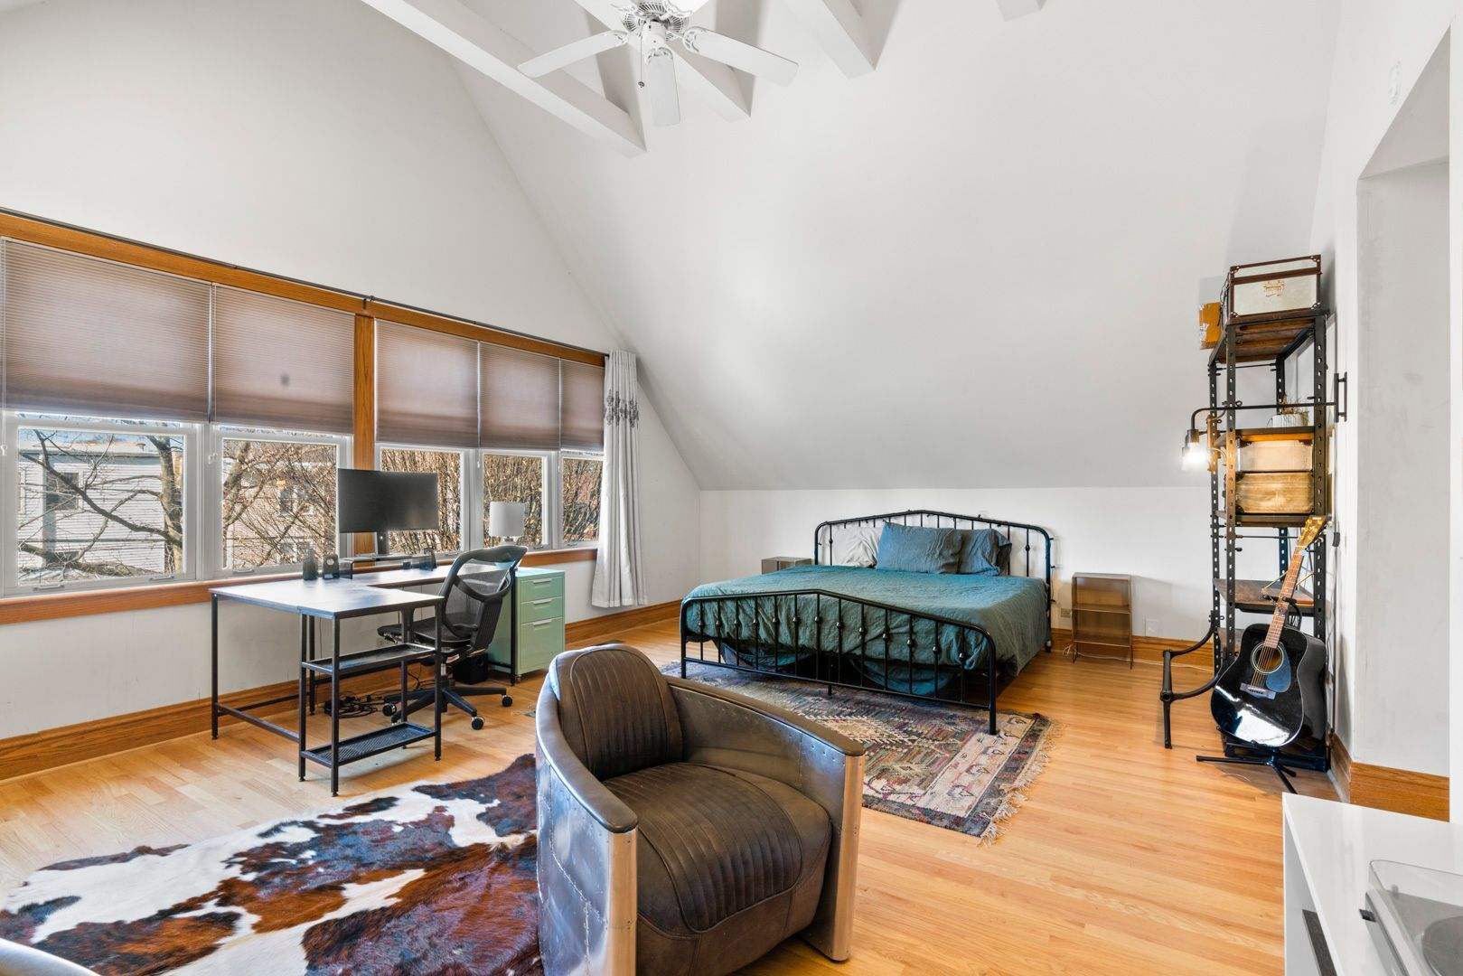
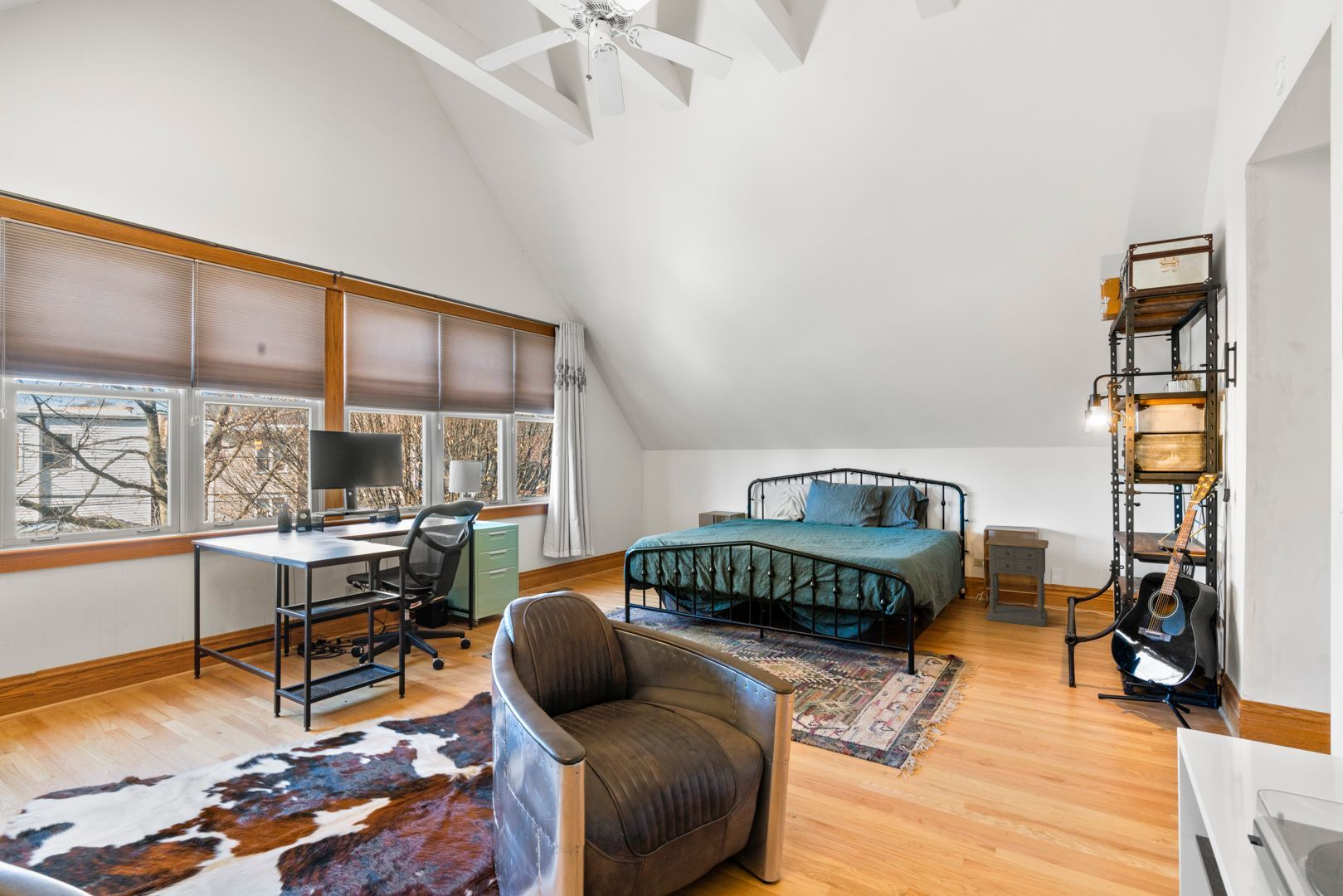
+ nightstand [985,536,1049,628]
